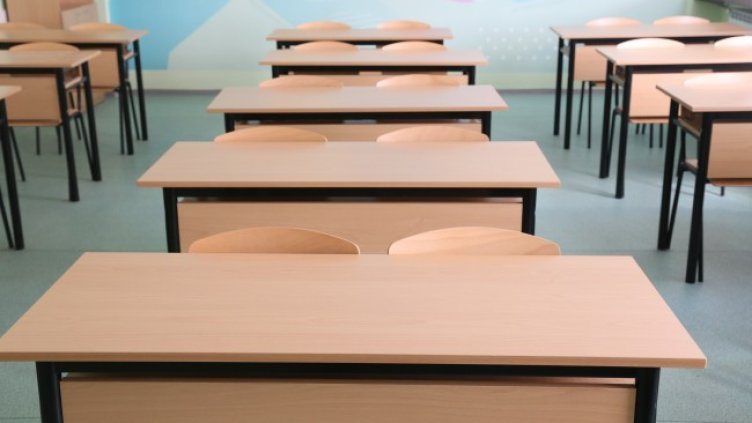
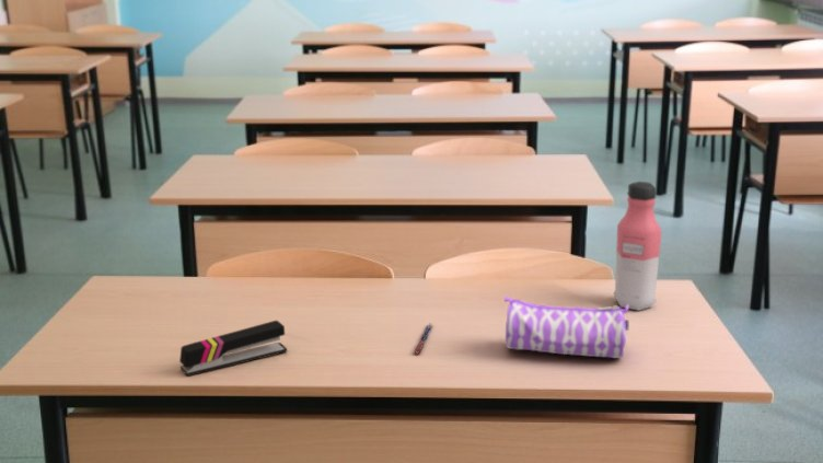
+ pen [413,323,434,356]
+ water bottle [613,181,663,312]
+ pencil case [503,294,630,359]
+ stapler [178,320,288,378]
